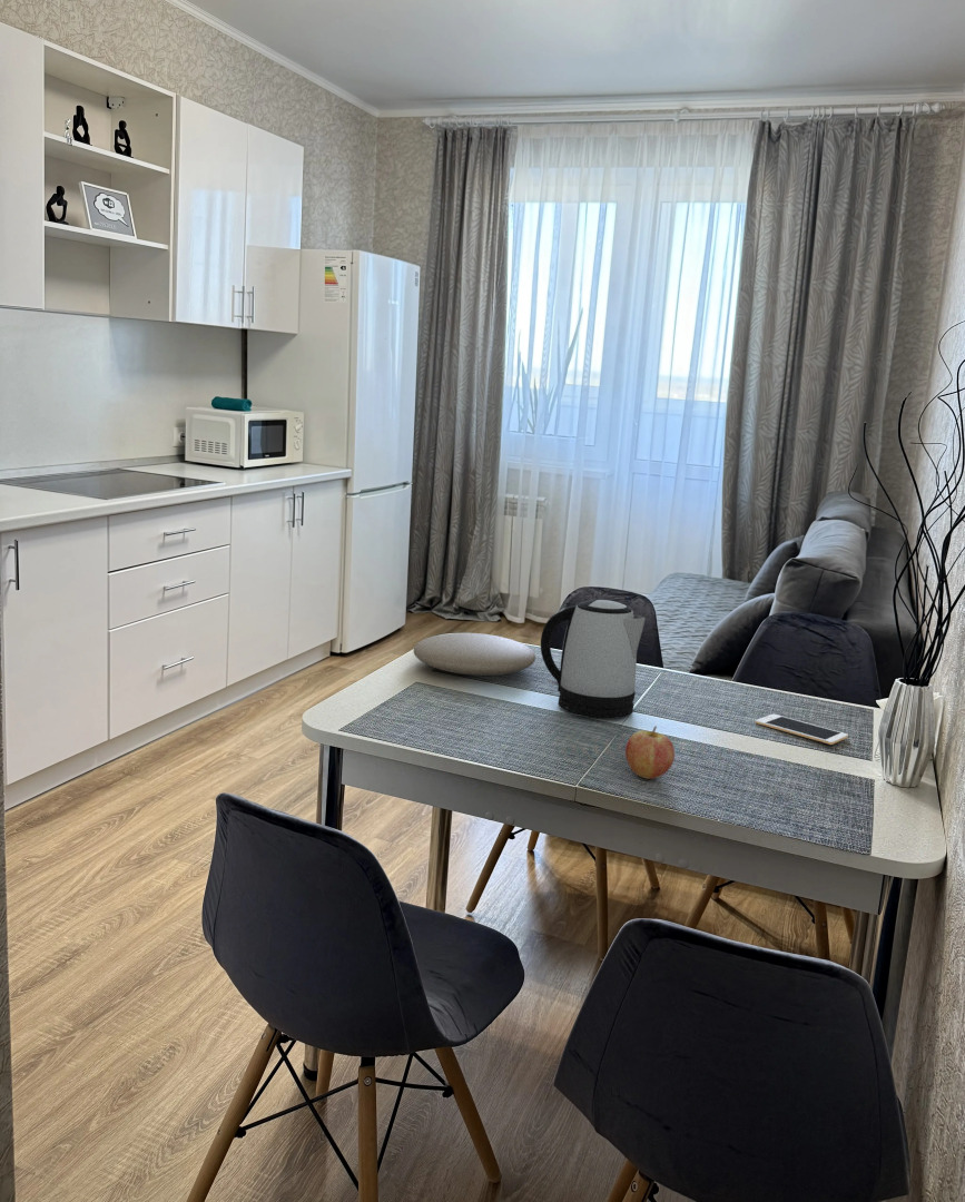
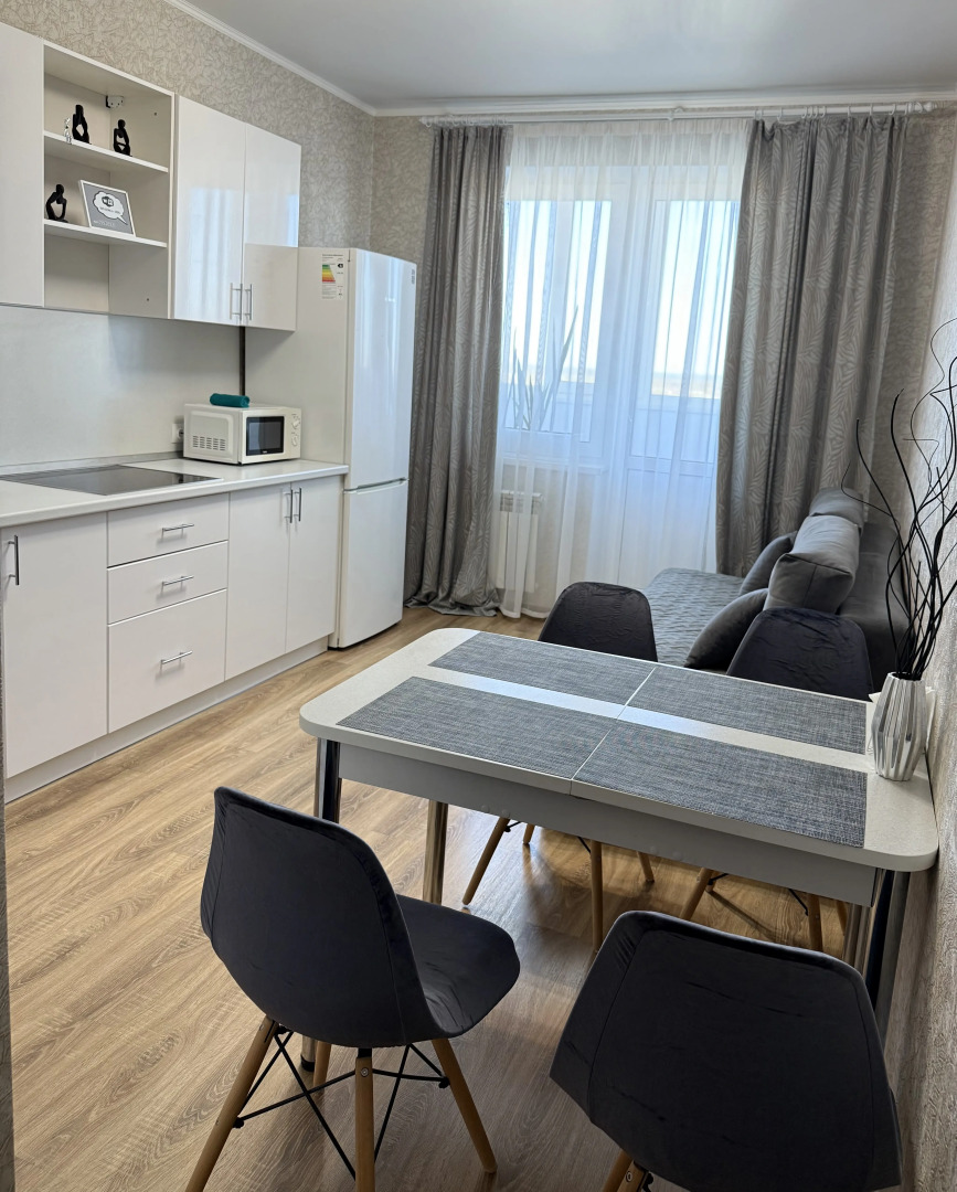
- cell phone [755,713,849,746]
- kettle [540,599,647,720]
- plate [412,632,536,677]
- fruit [624,725,676,780]
